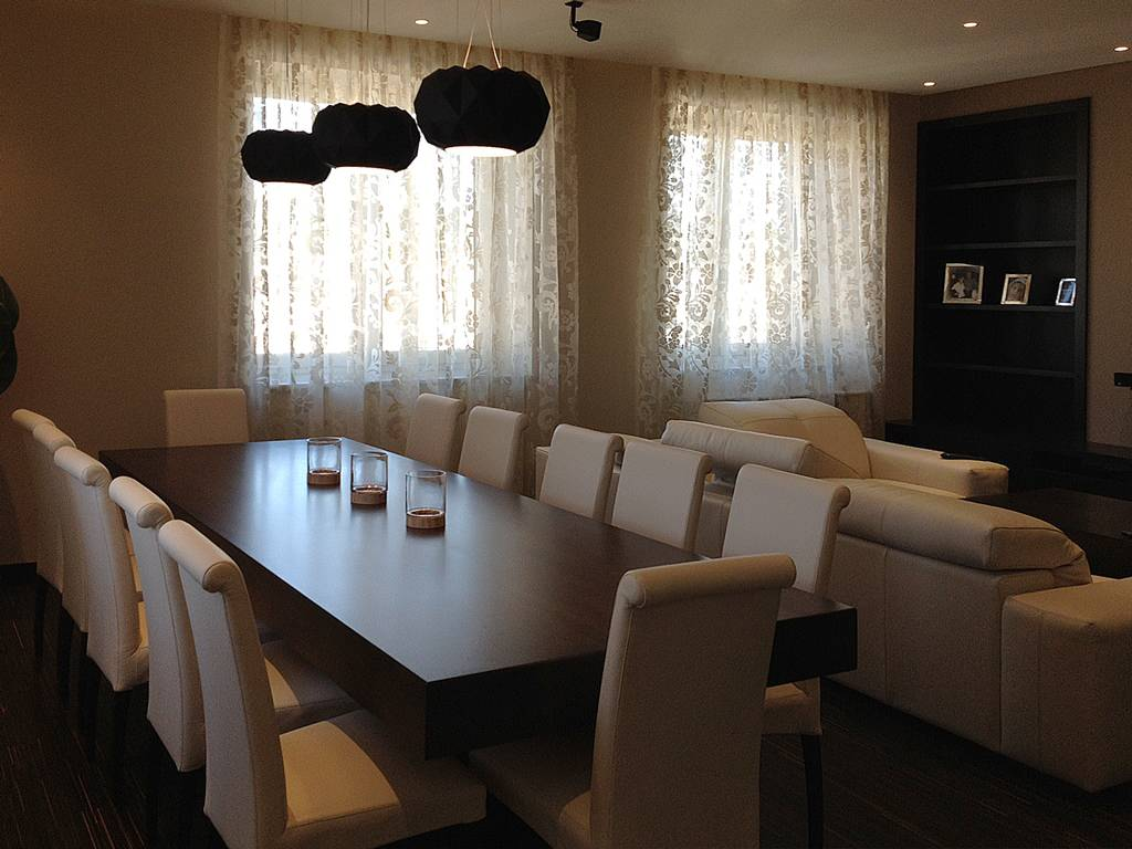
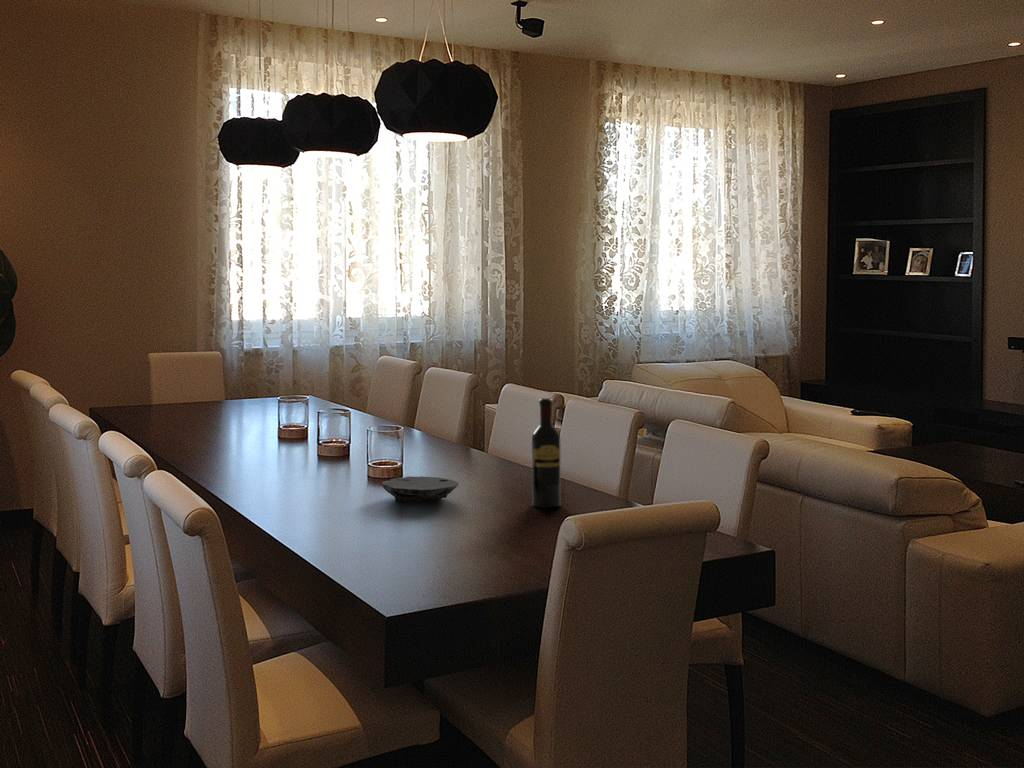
+ wine bottle [531,397,562,509]
+ bowl [380,475,460,502]
